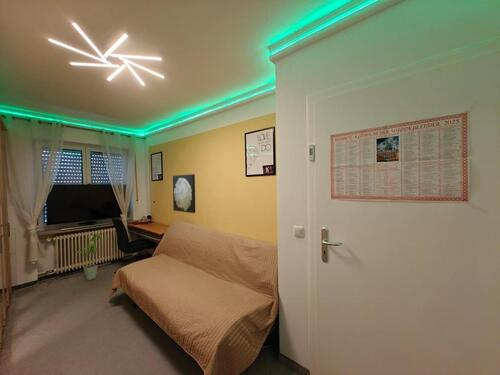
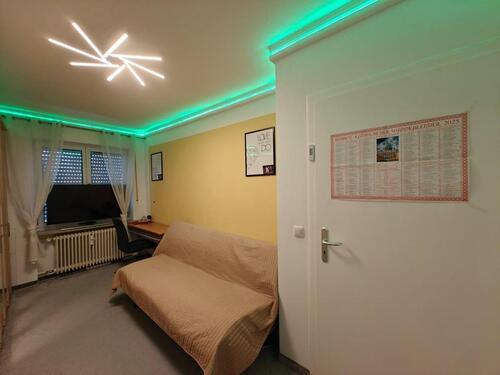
- house plant [75,234,102,281]
- wall art [172,173,196,214]
